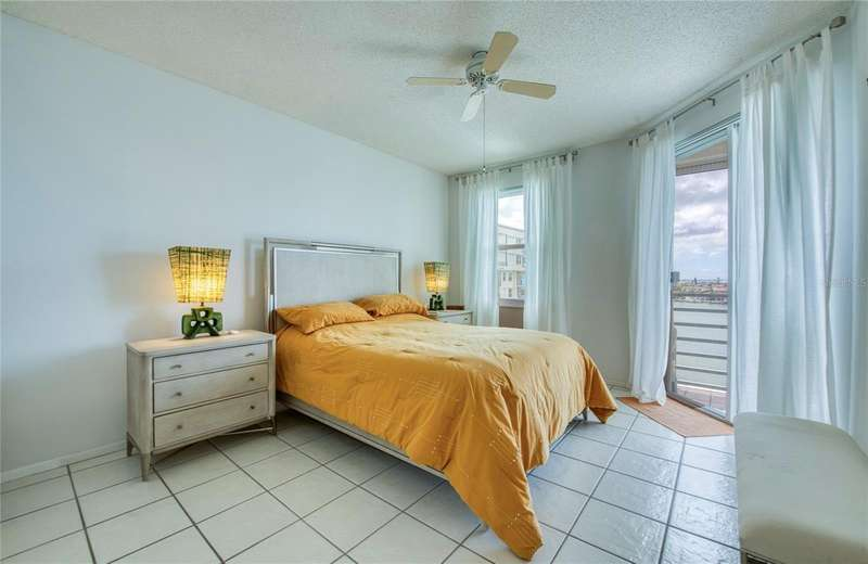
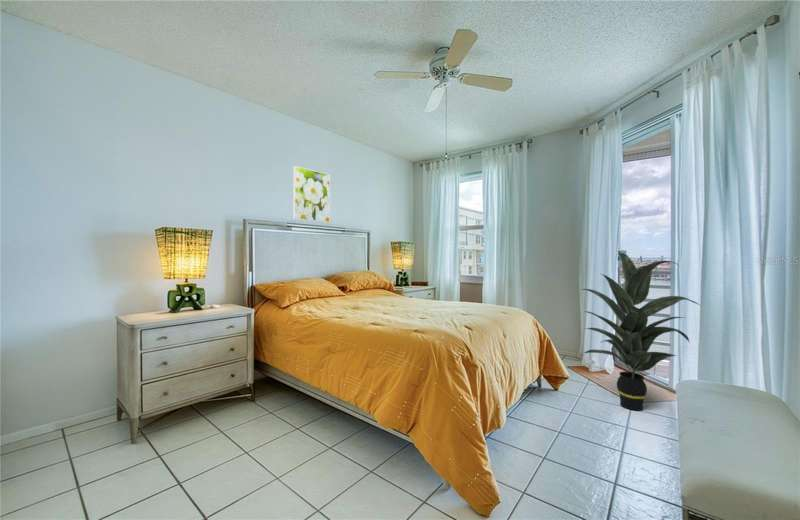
+ indoor plant [580,252,701,412]
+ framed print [292,165,331,224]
